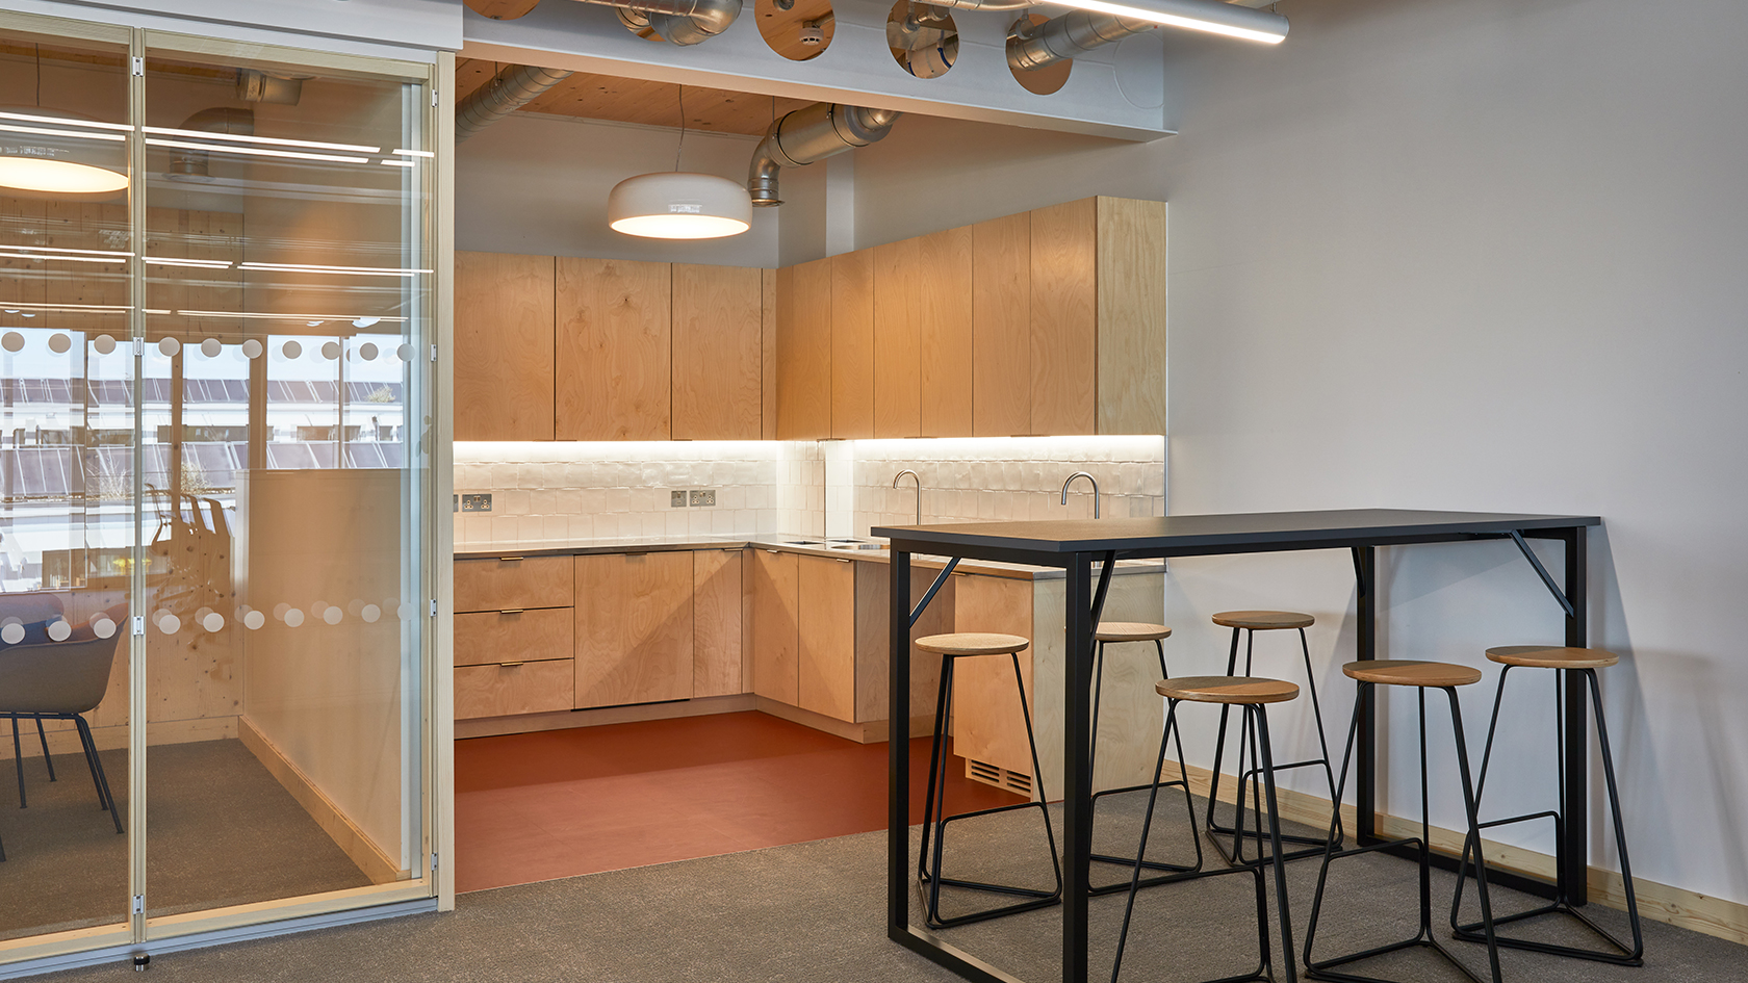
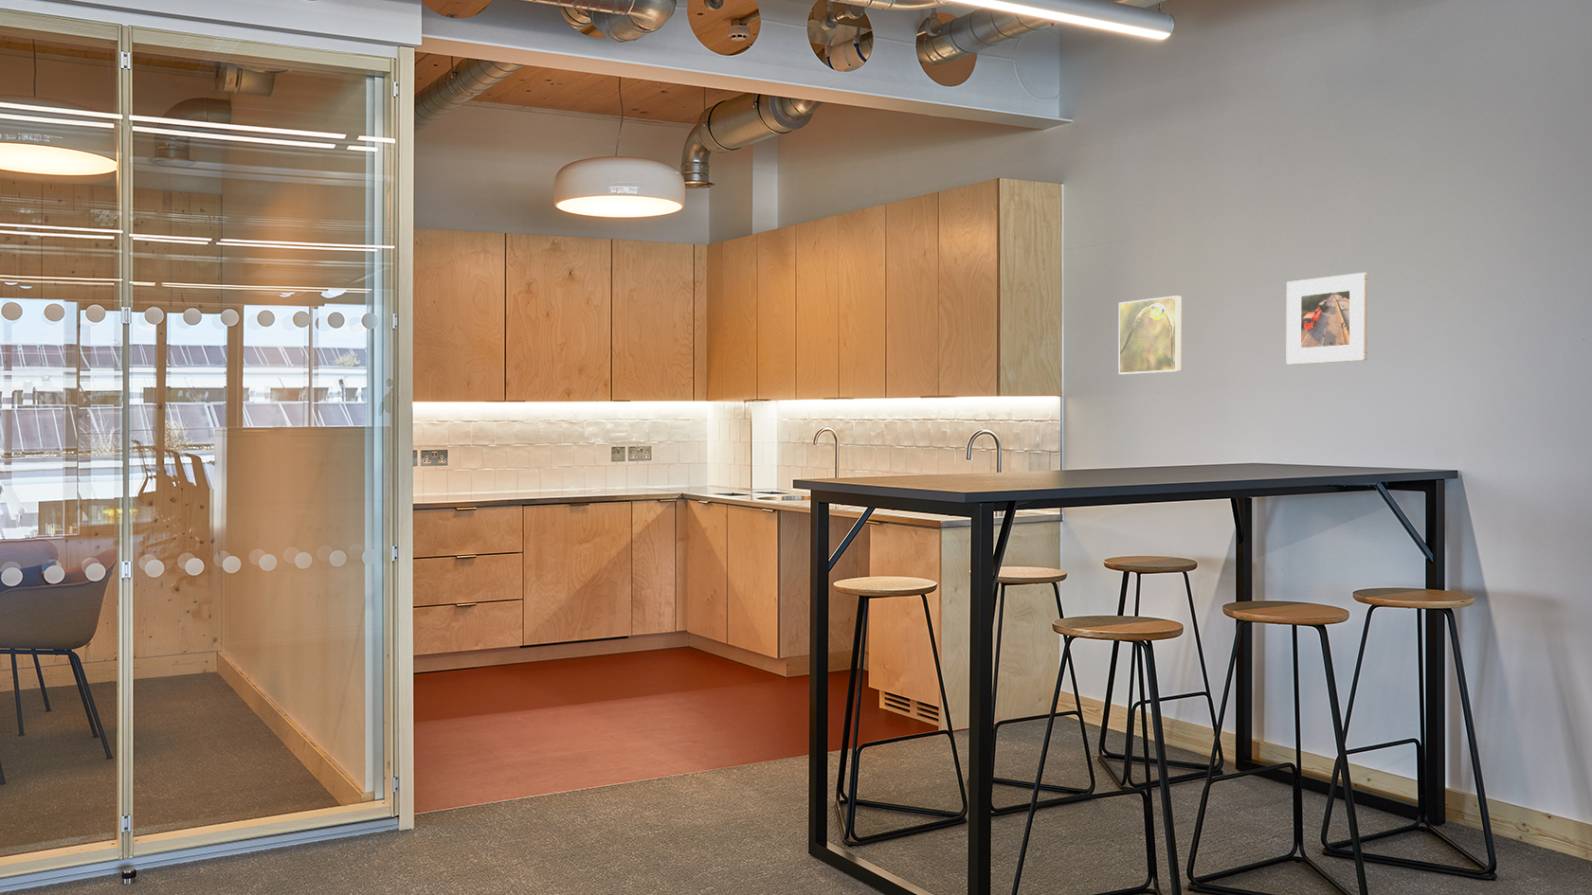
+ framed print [1117,295,1183,375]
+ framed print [1285,272,1368,366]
